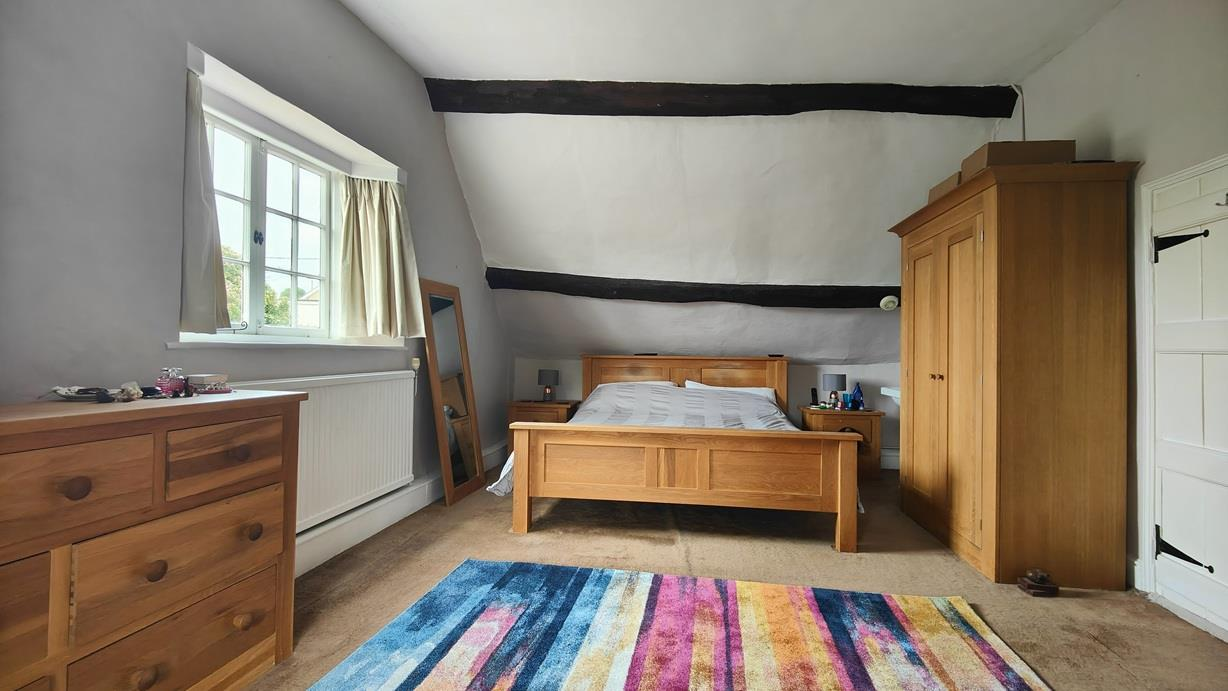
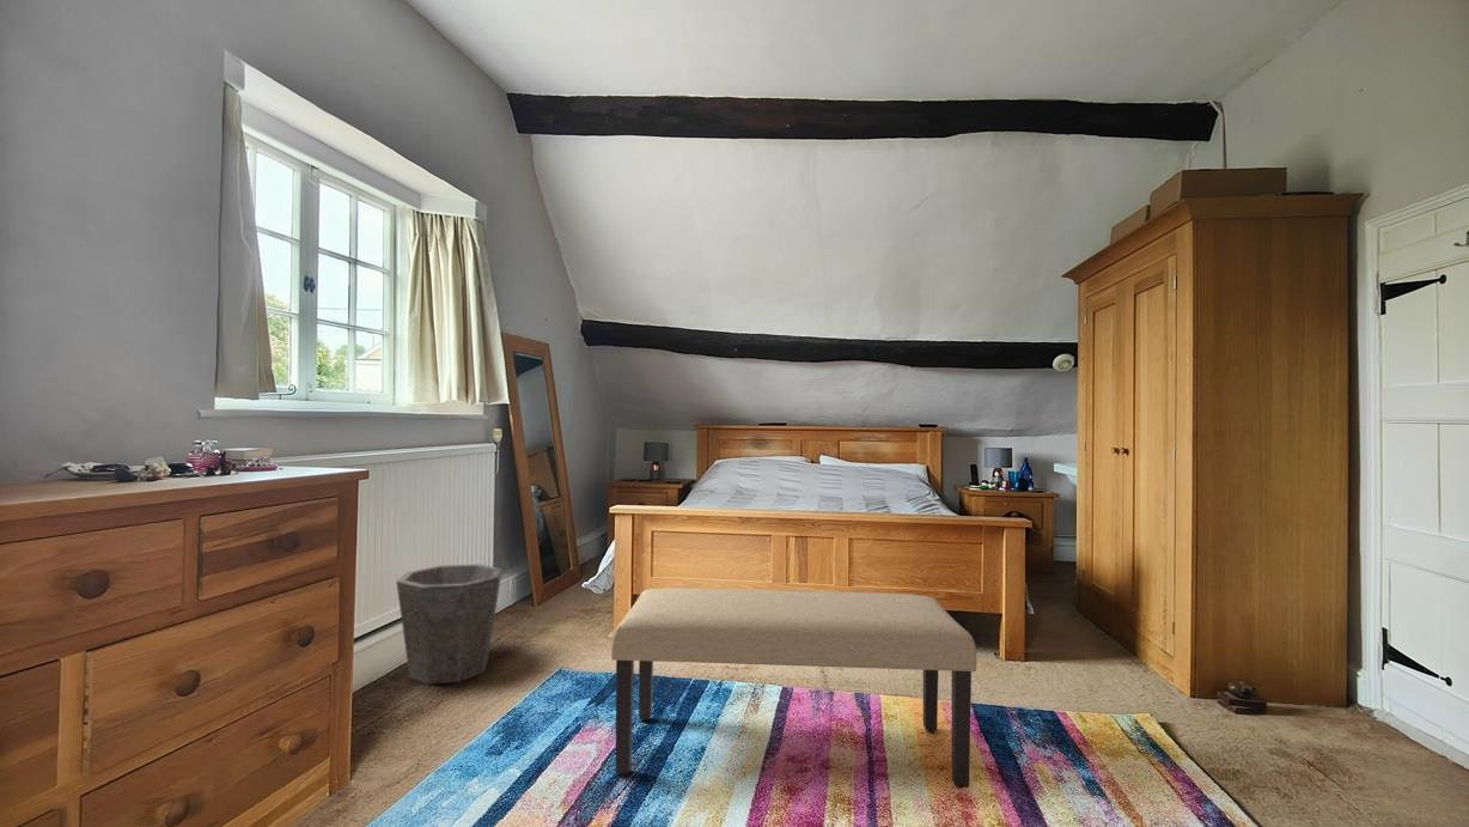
+ waste bin [395,564,504,686]
+ bench [610,586,977,790]
